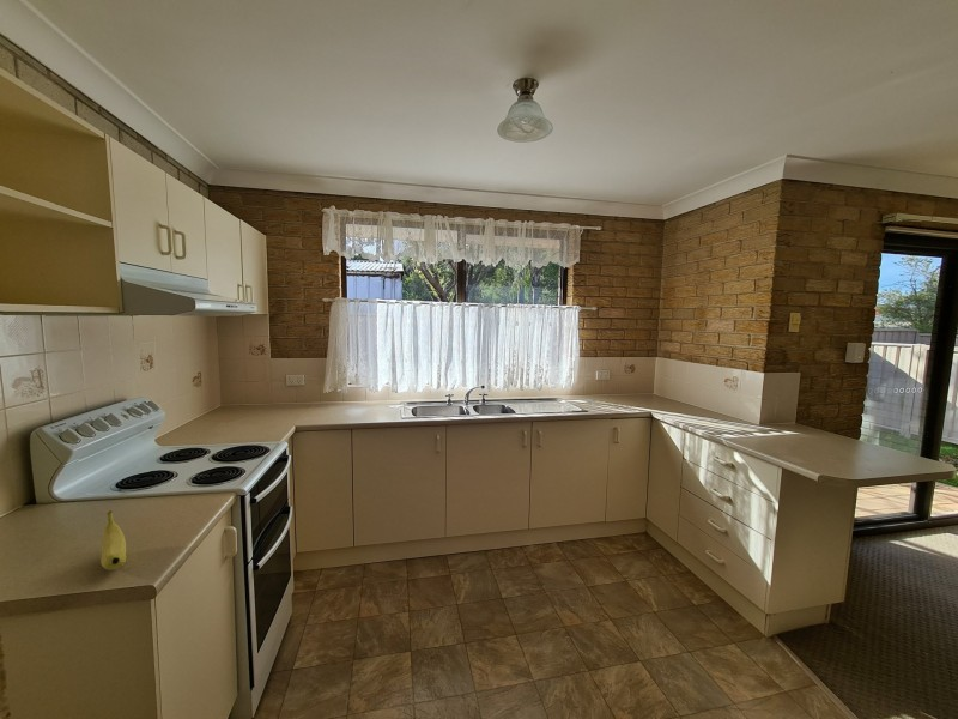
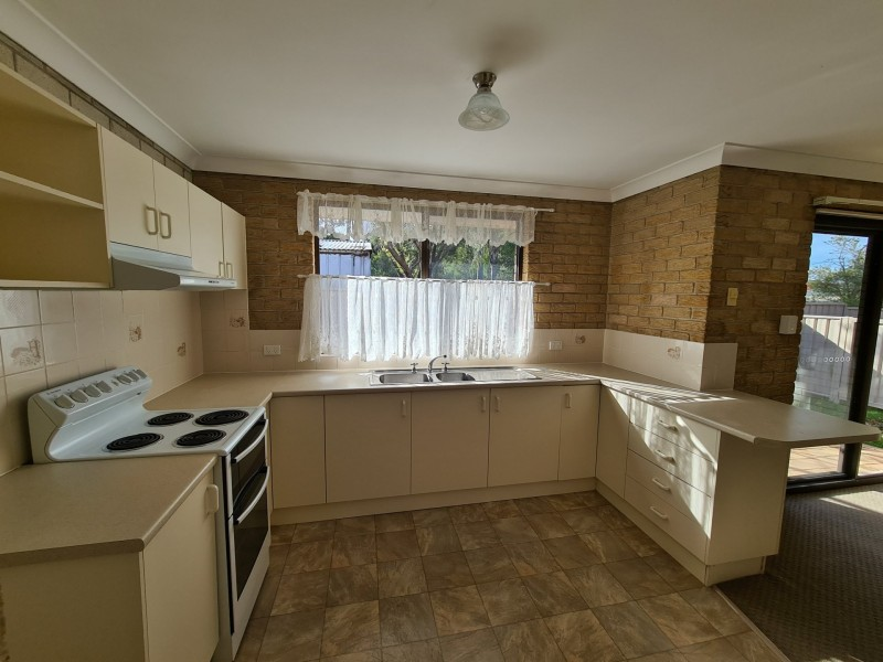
- fruit [99,509,127,572]
